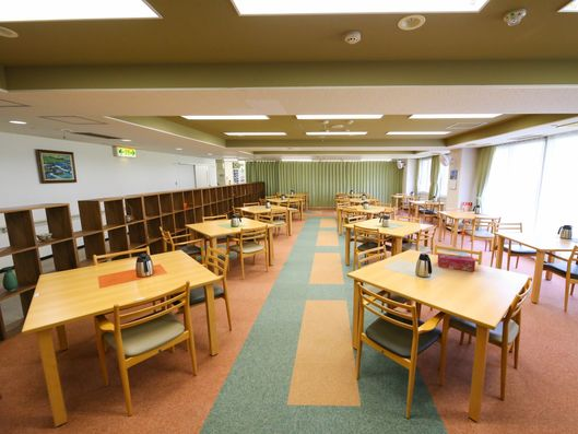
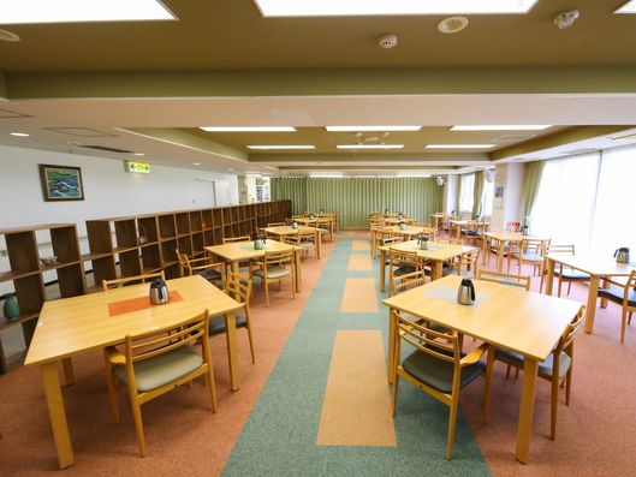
- tissue box [437,253,476,272]
